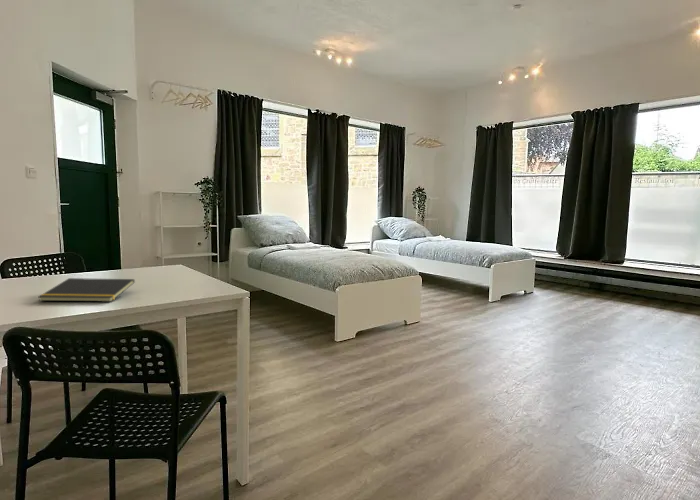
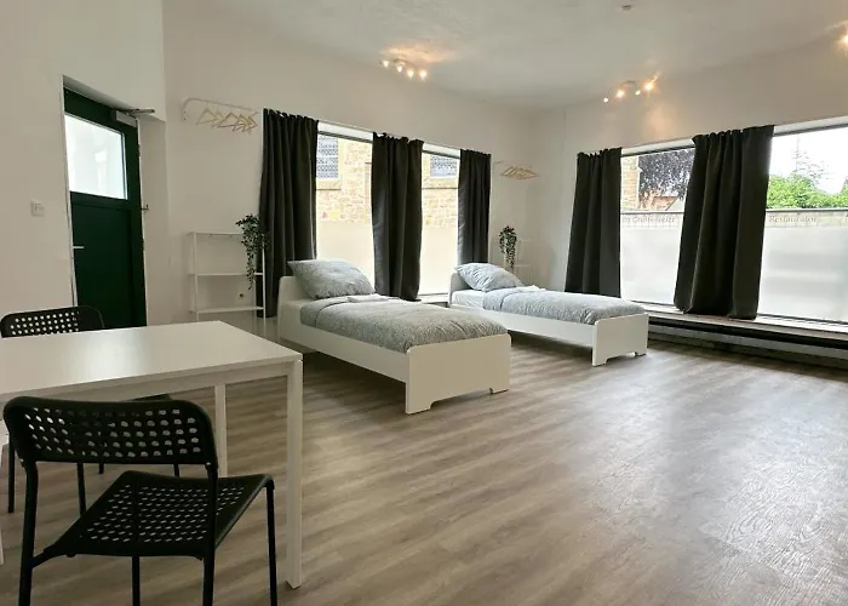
- notepad [38,277,136,303]
